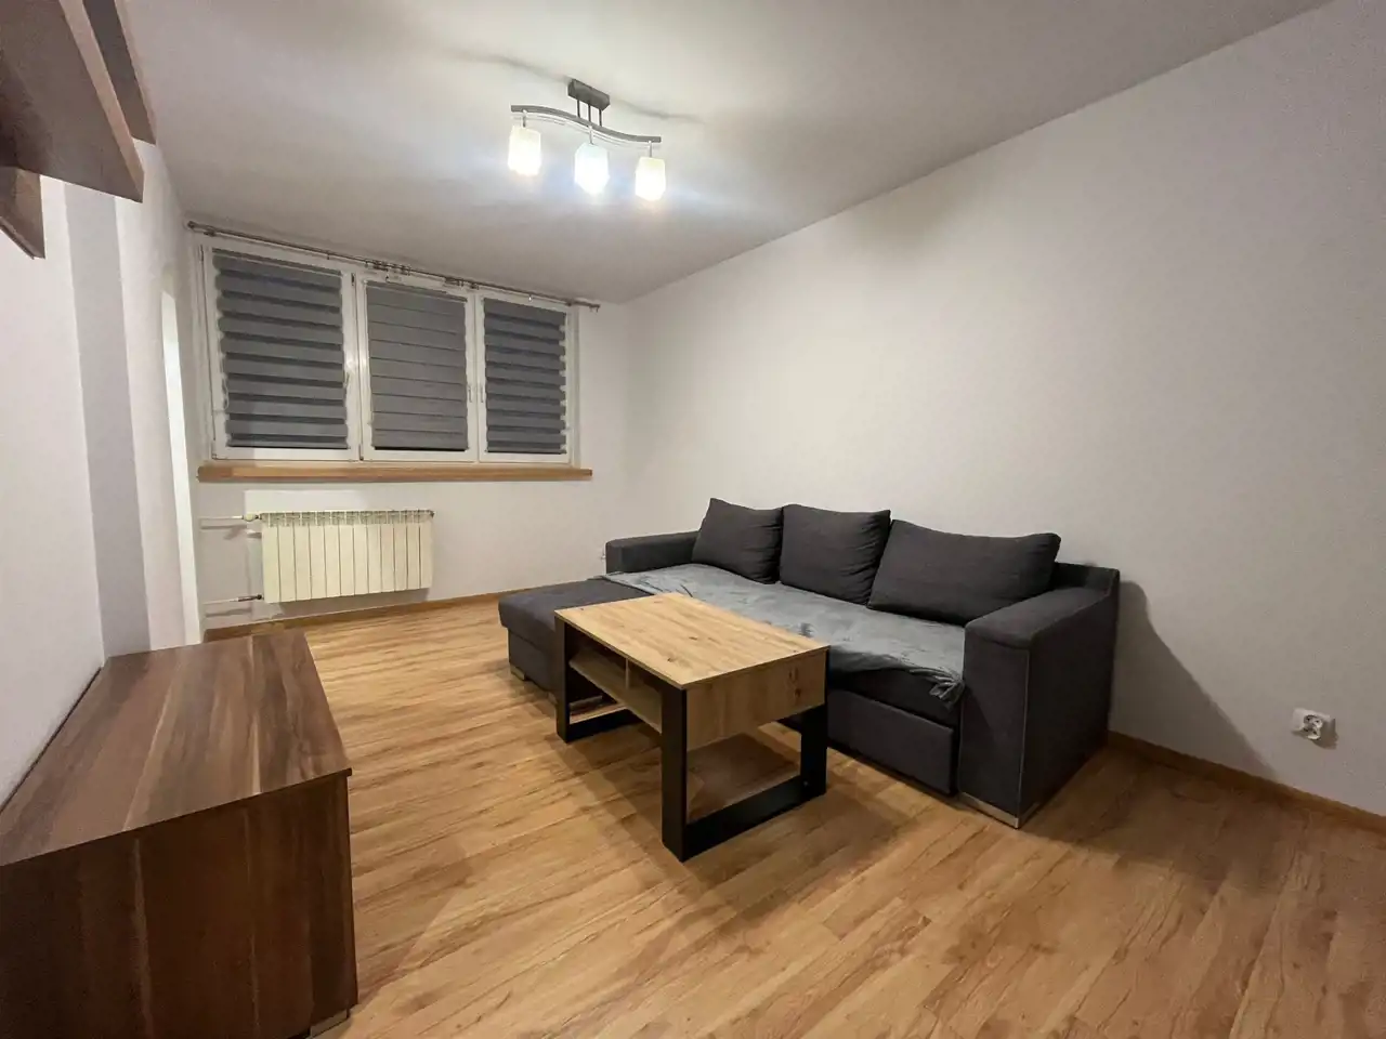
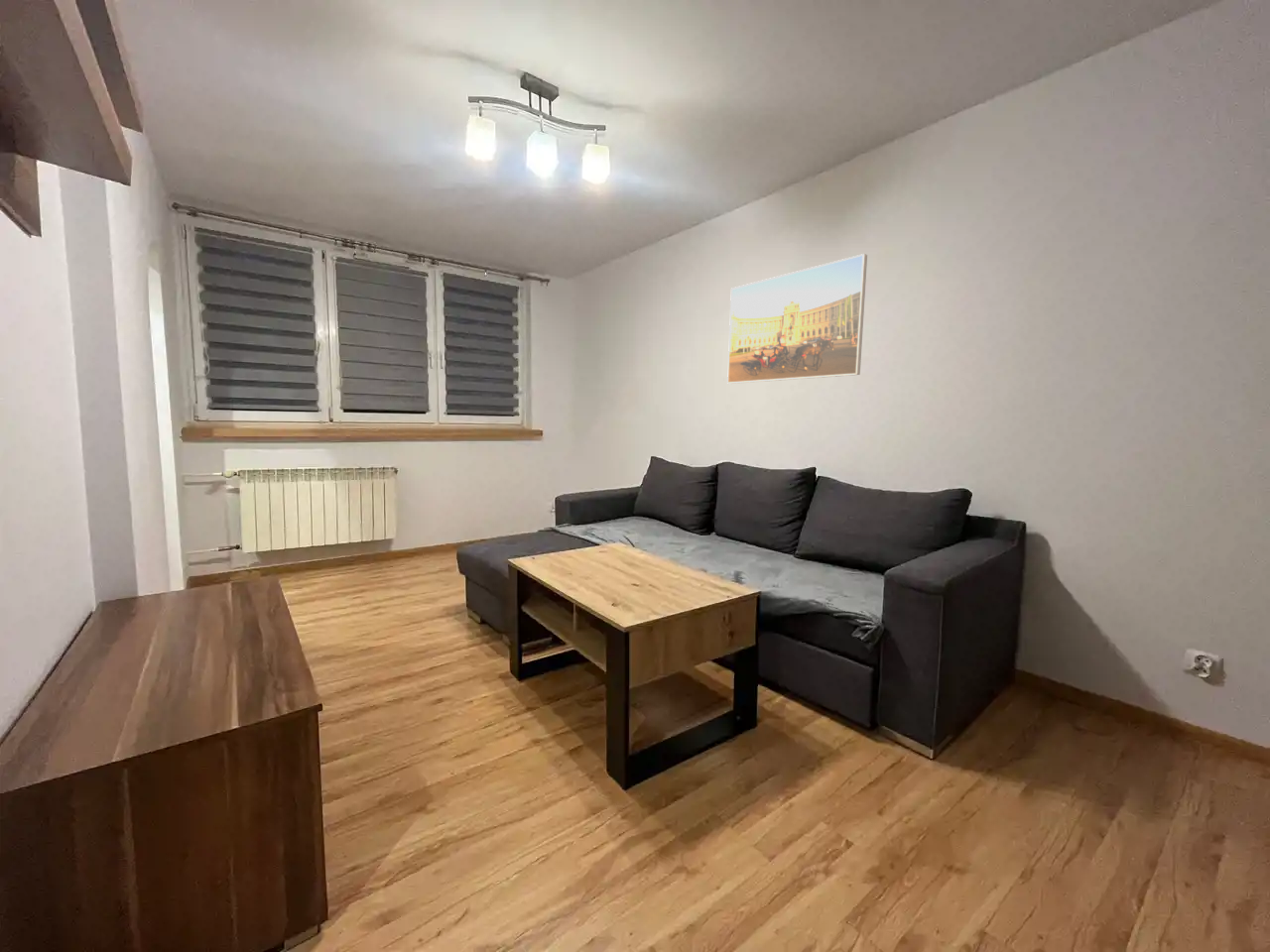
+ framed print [726,253,868,385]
